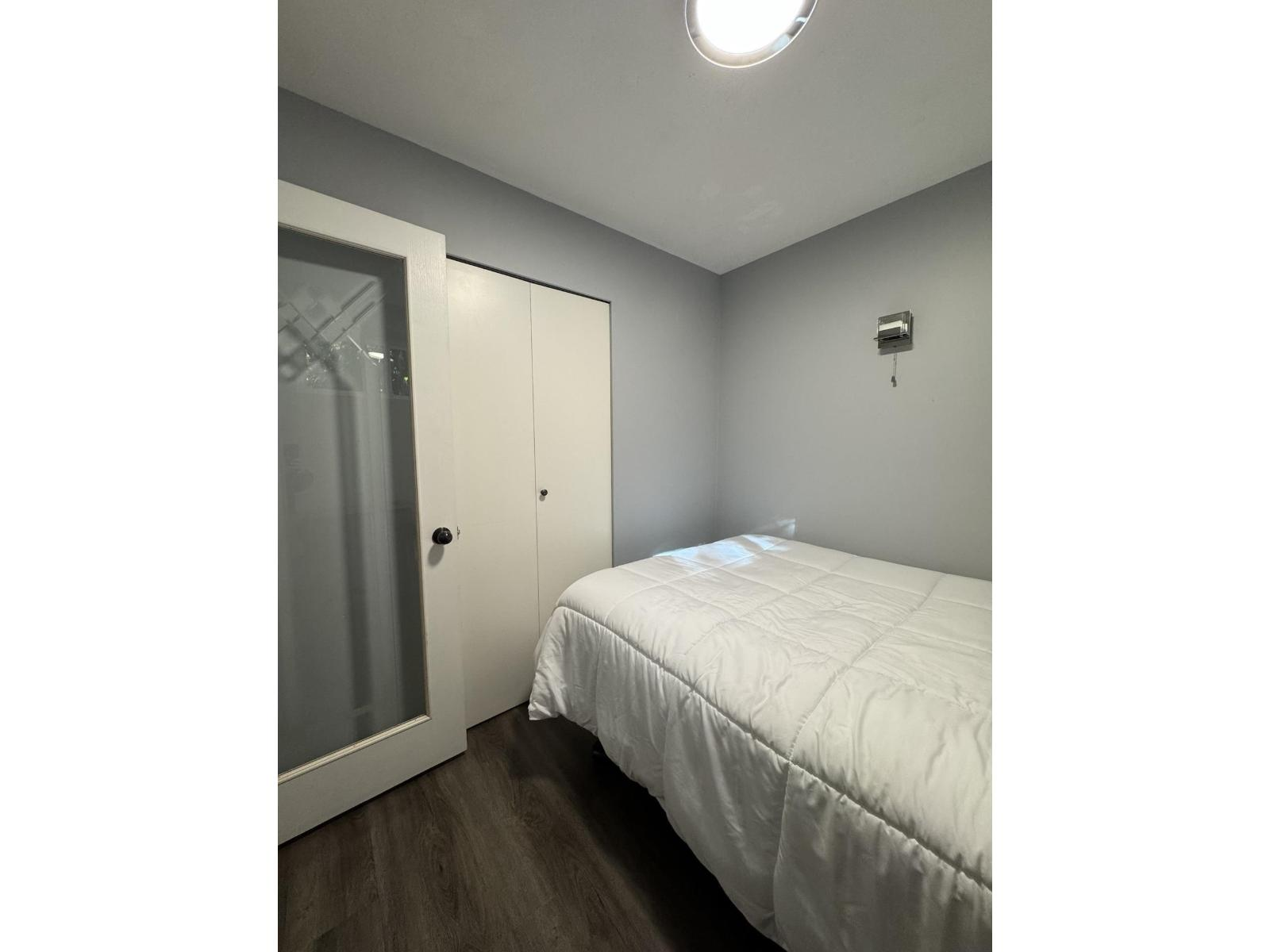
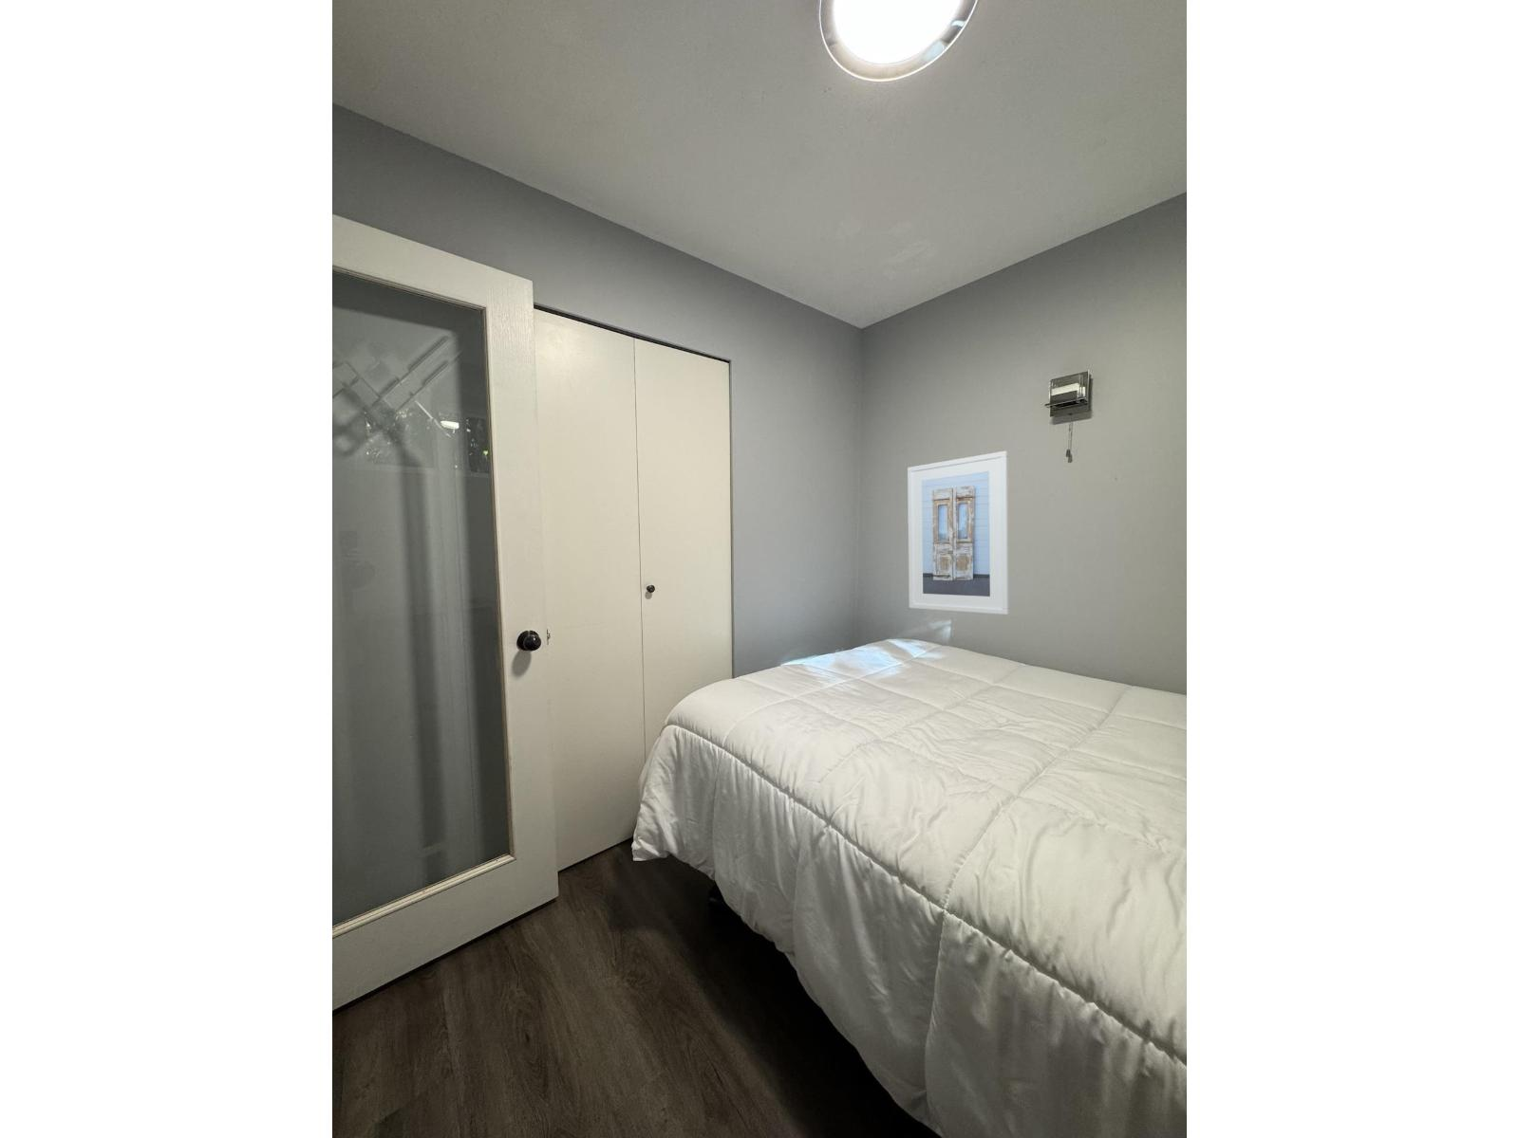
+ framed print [907,451,1011,616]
